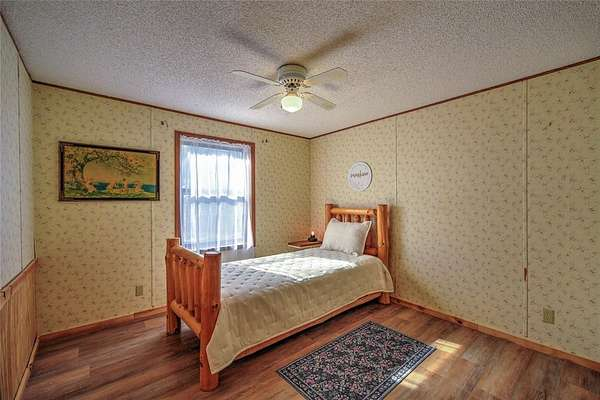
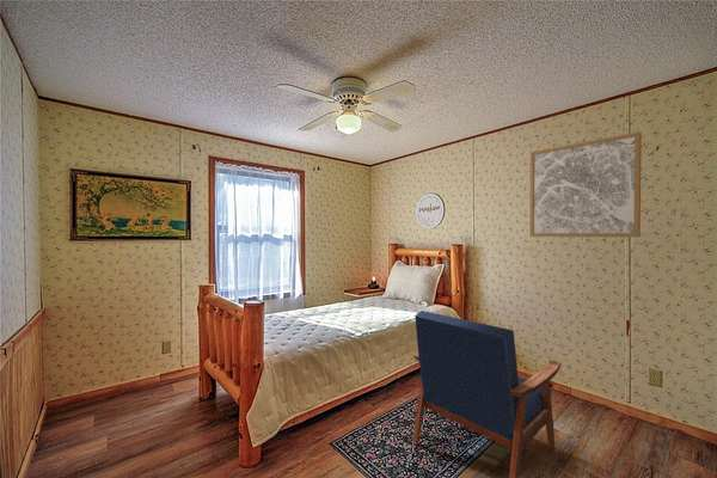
+ armchair [411,310,562,478]
+ wall art [528,130,643,238]
